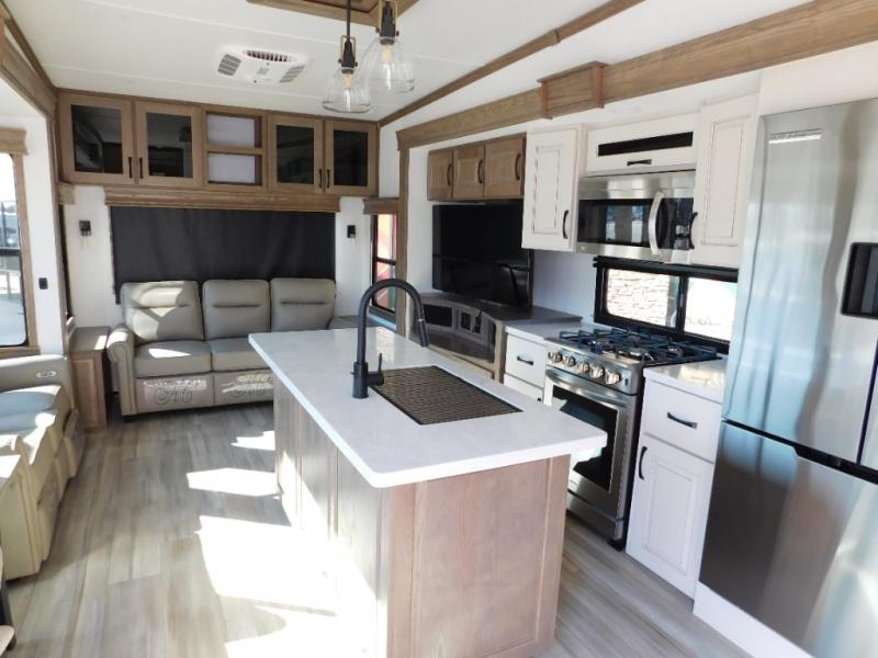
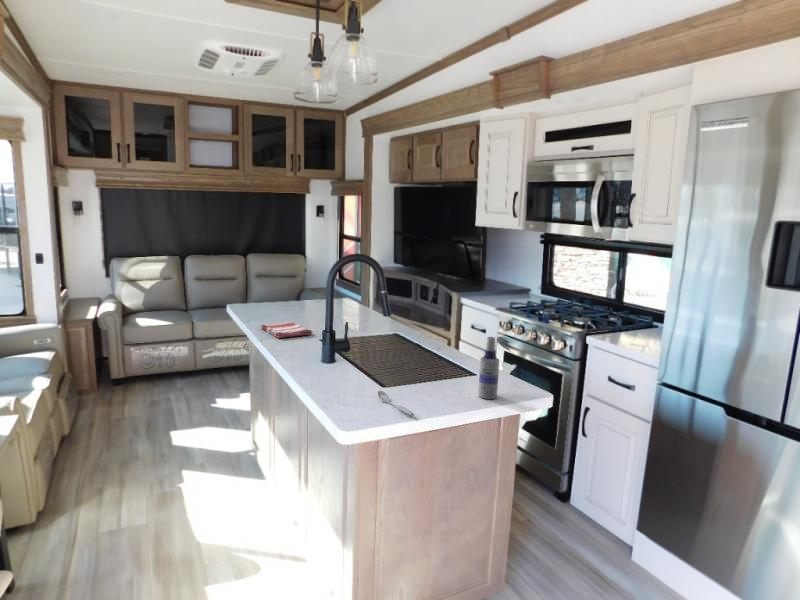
+ spray bottle [477,336,501,400]
+ spoon [377,390,415,417]
+ dish towel [259,321,313,339]
